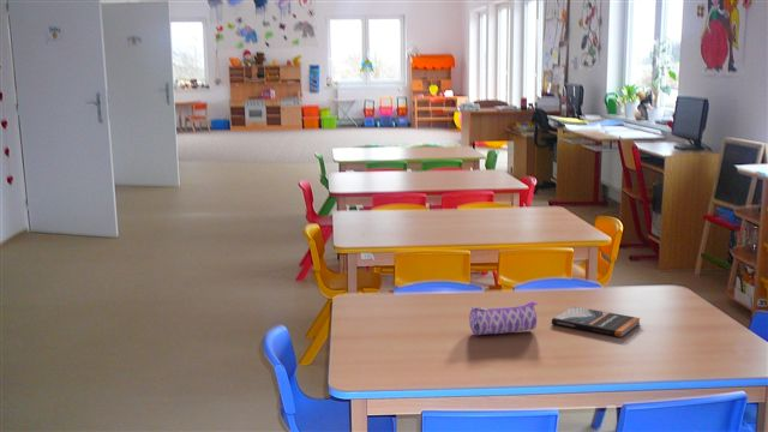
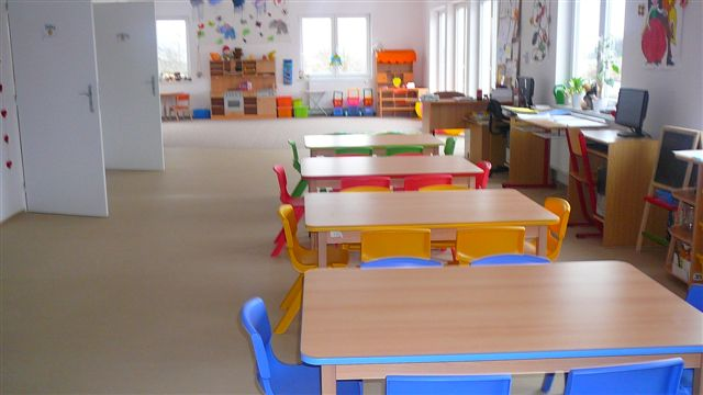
- pencil case [468,300,539,336]
- book [551,306,641,338]
